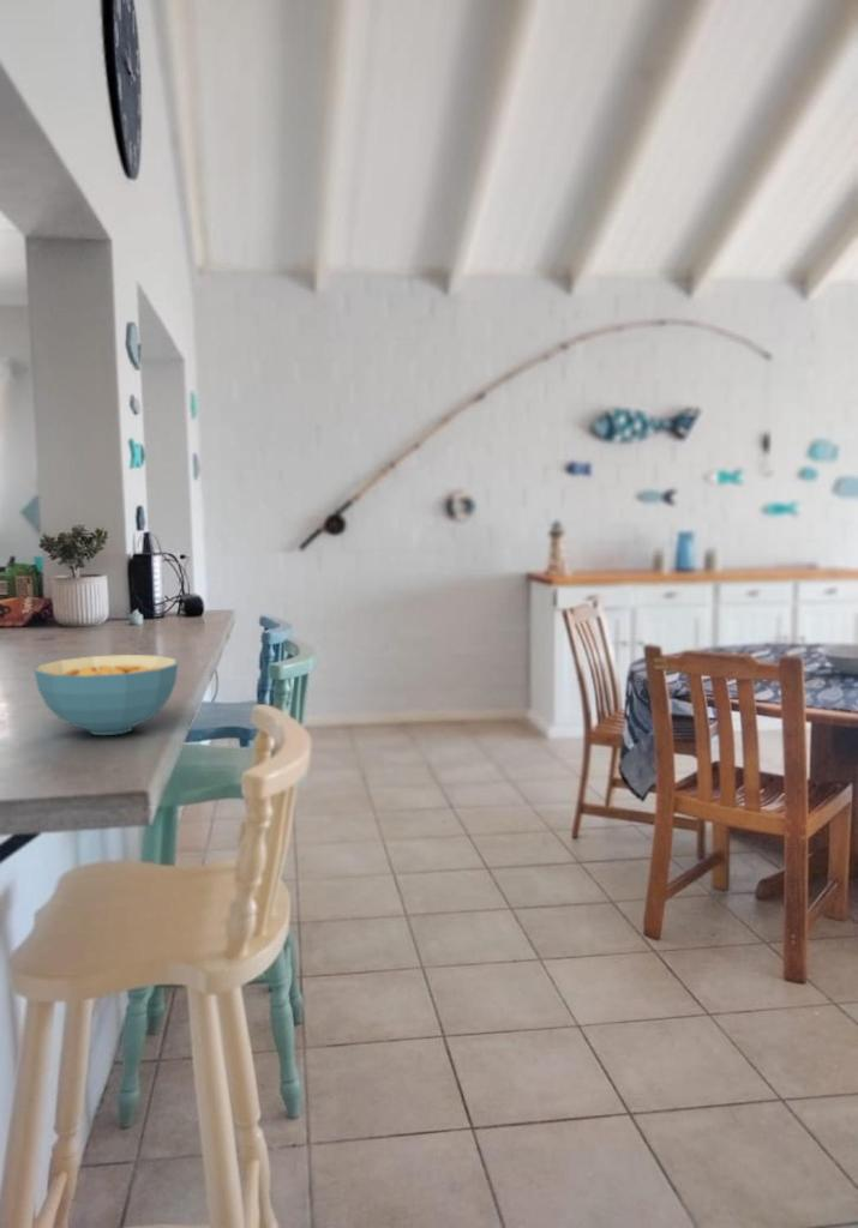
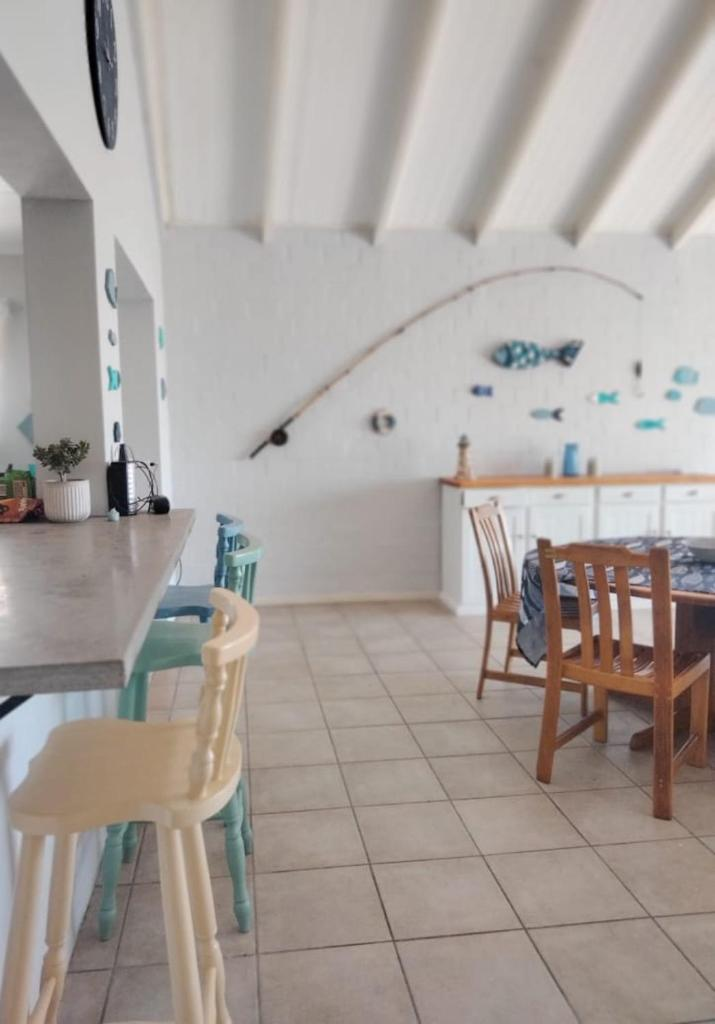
- cereal bowl [34,654,179,736]
